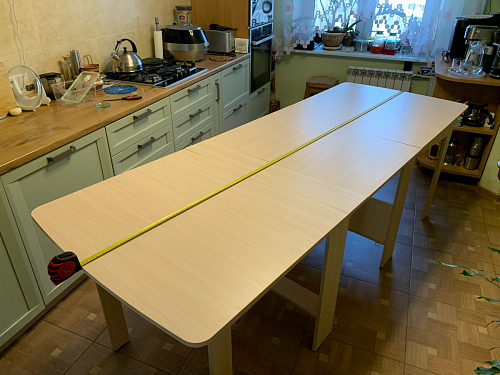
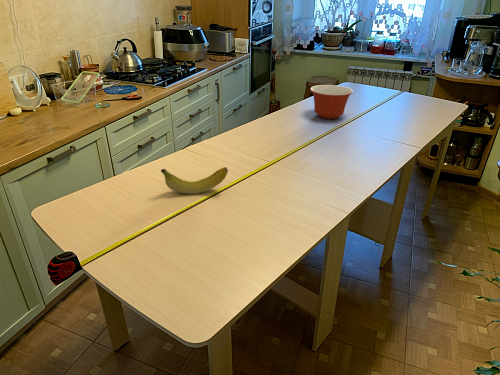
+ fruit [160,166,229,195]
+ mixing bowl [309,84,354,120]
